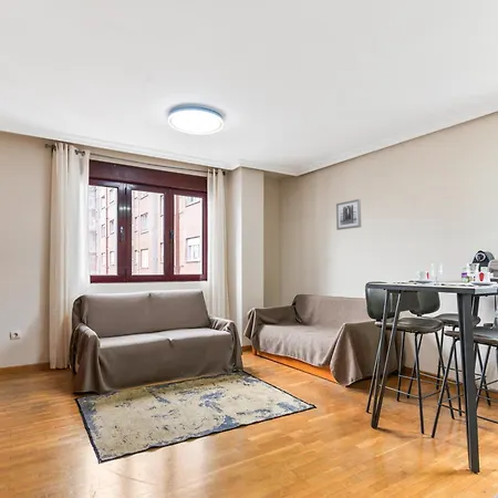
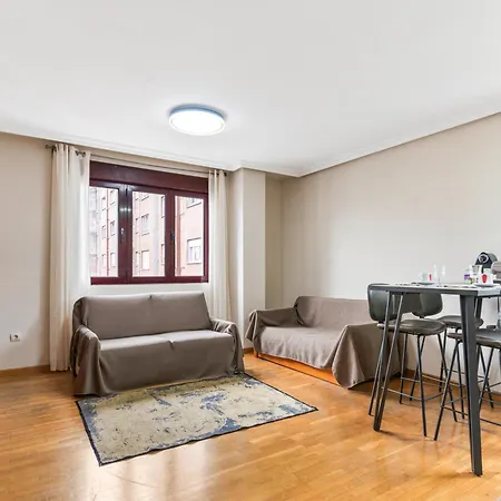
- wall art [335,198,362,231]
